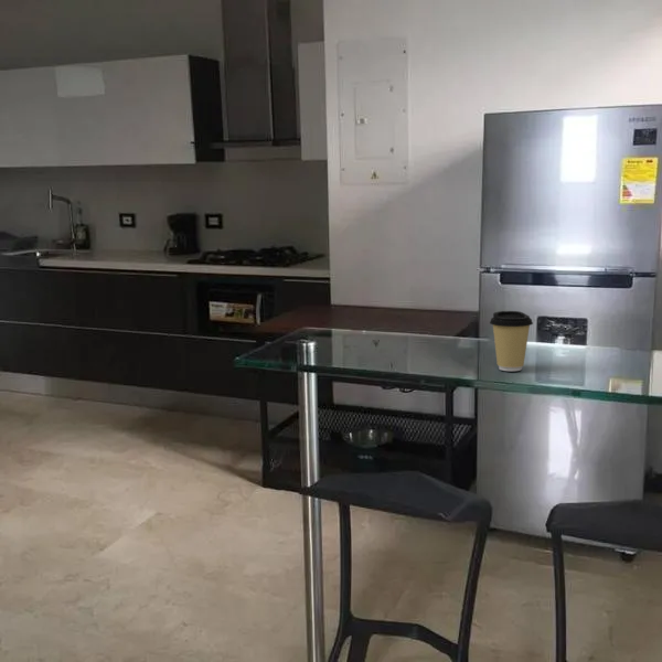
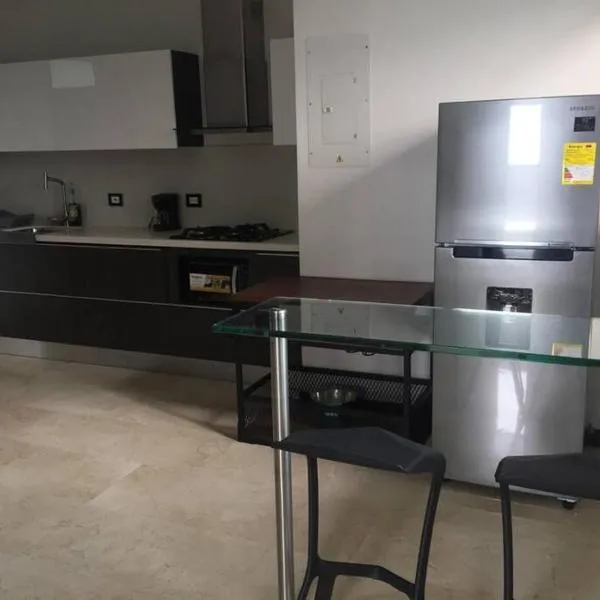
- coffee cup [489,310,534,372]
